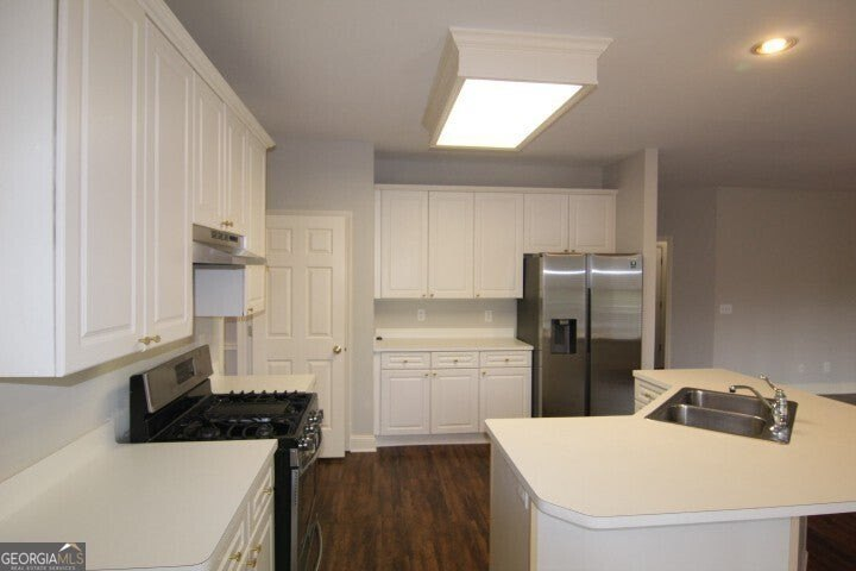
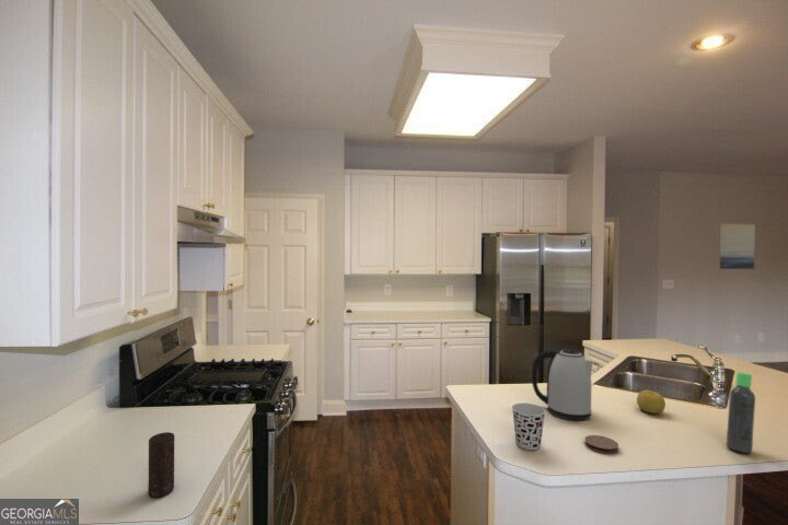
+ cup [511,402,547,451]
+ coaster [583,434,619,454]
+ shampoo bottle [726,371,756,454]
+ candle [148,431,176,498]
+ fruit [636,389,667,415]
+ kettle [531,348,594,421]
+ wall art [719,222,756,270]
